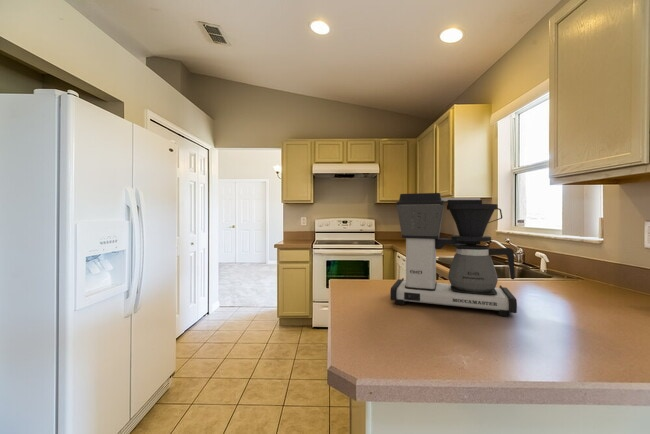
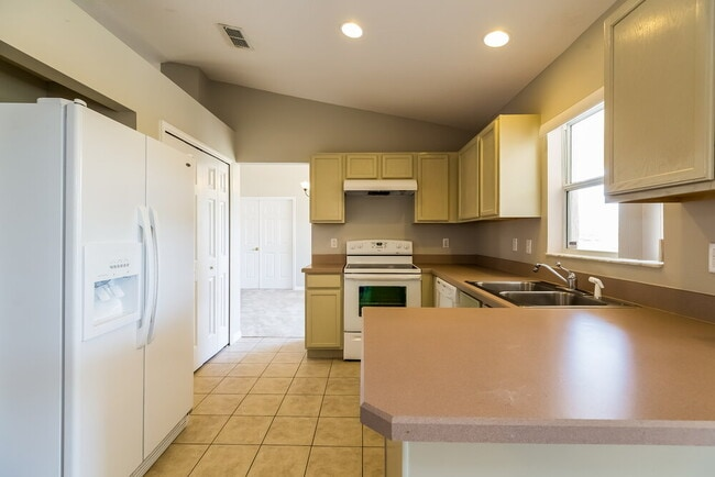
- coffee maker [389,192,518,317]
